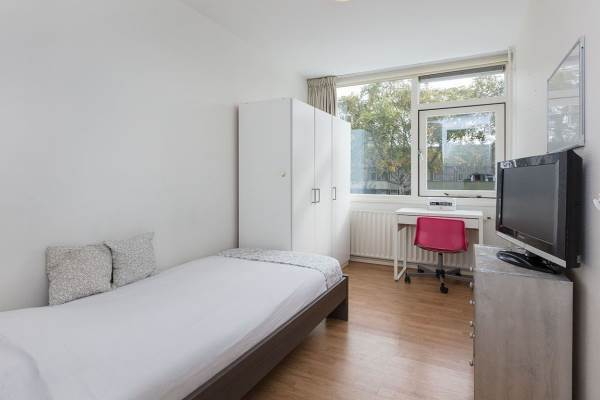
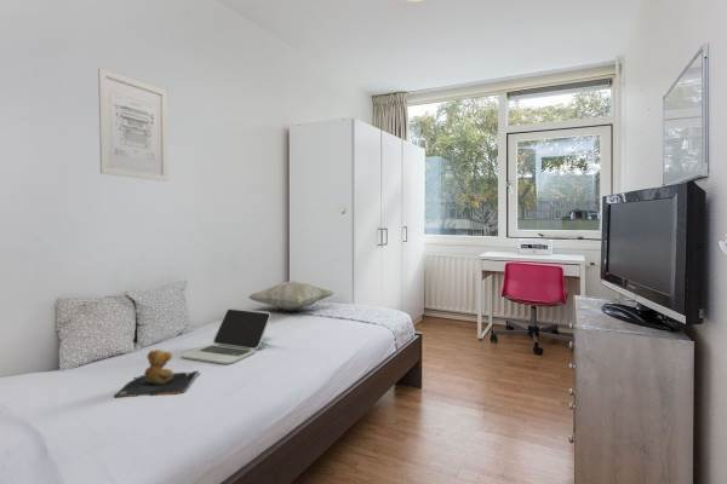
+ teddy bear [113,348,200,398]
+ wall art [97,68,170,183]
+ decorative pillow [247,280,334,312]
+ laptop [182,307,271,365]
